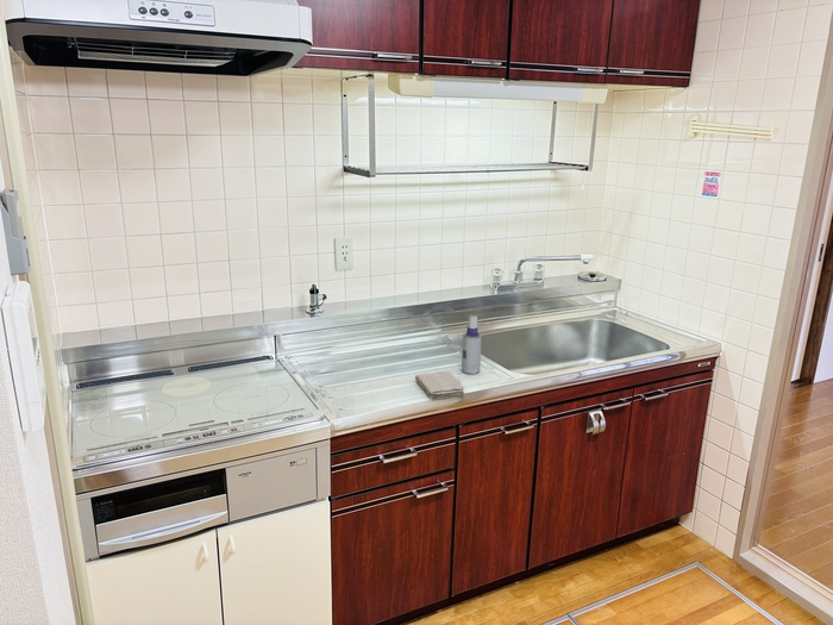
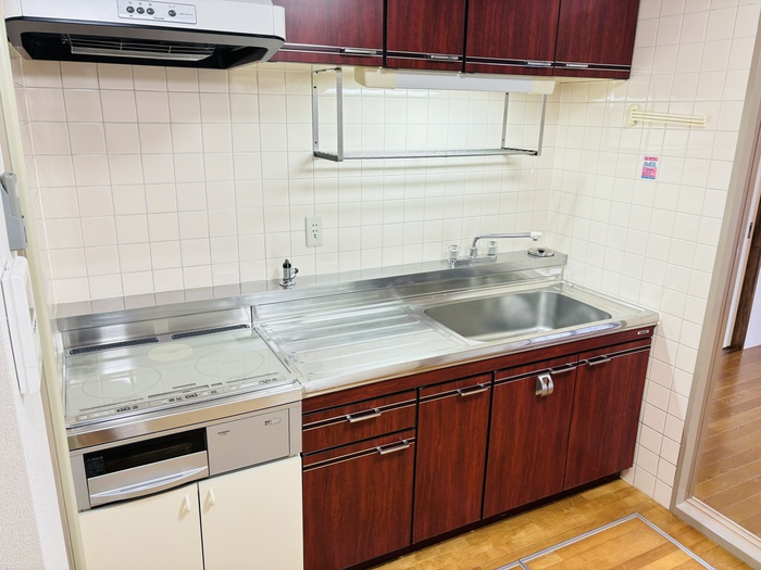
- spray bottle [461,313,482,375]
- washcloth [414,370,466,400]
